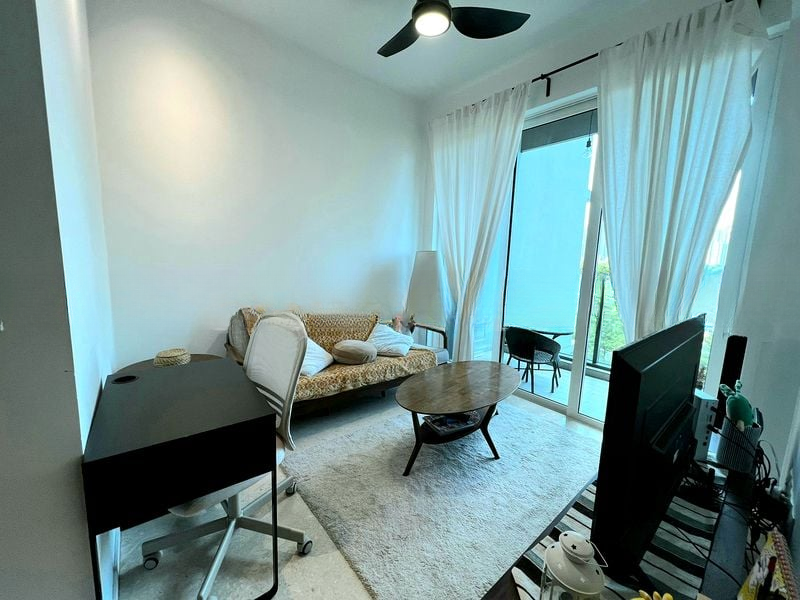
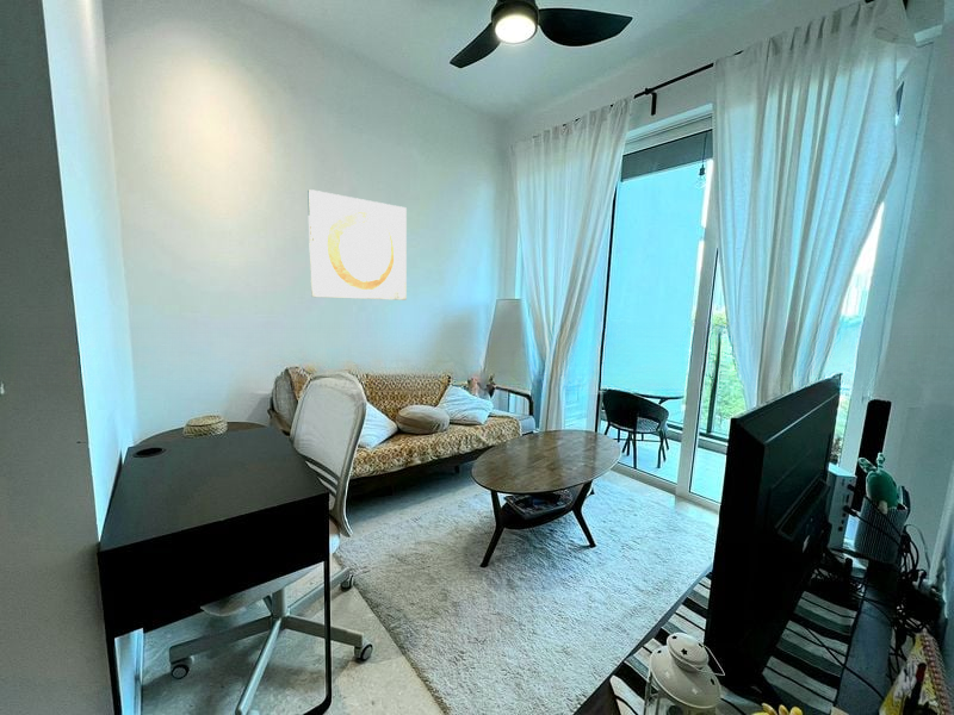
+ wall art [306,188,408,301]
